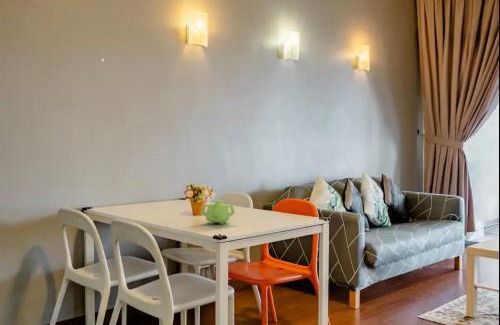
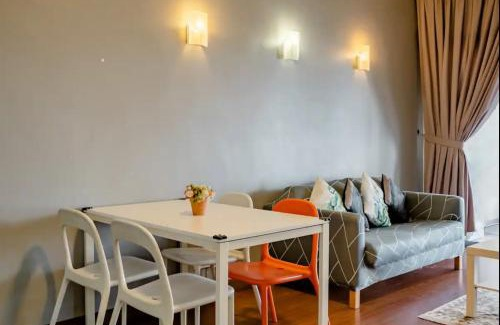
- teapot [199,199,236,225]
